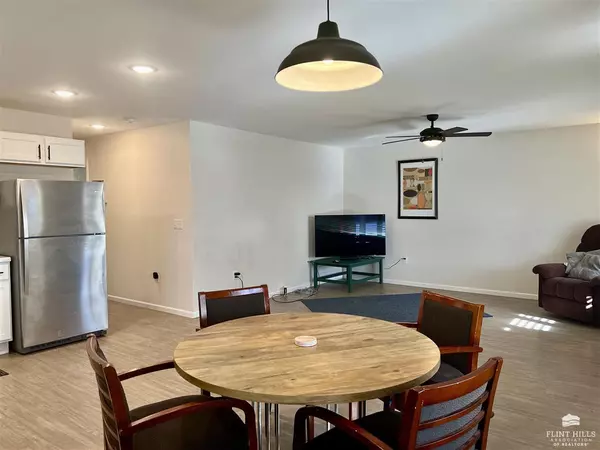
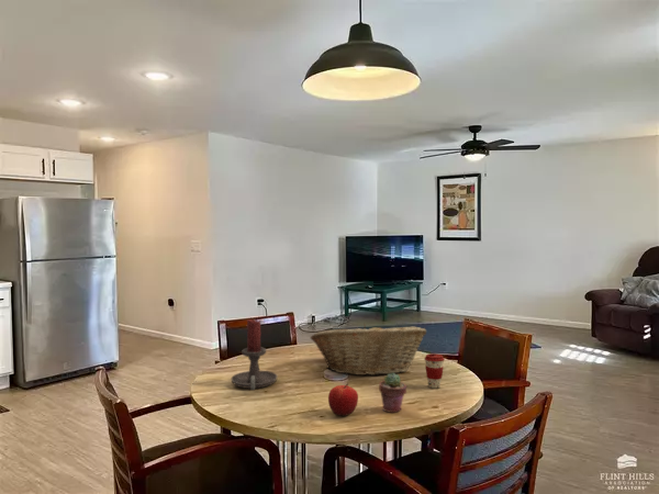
+ coffee cup [424,352,446,390]
+ fruit [327,382,359,417]
+ fruit basket [310,322,427,377]
+ potted succulent [378,373,407,414]
+ candle holder [231,318,279,391]
